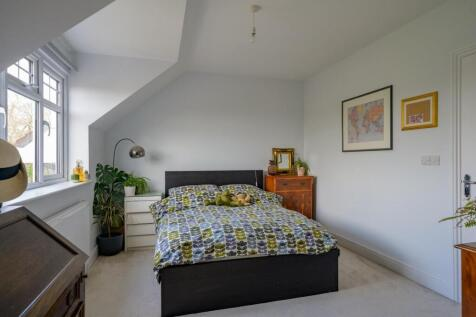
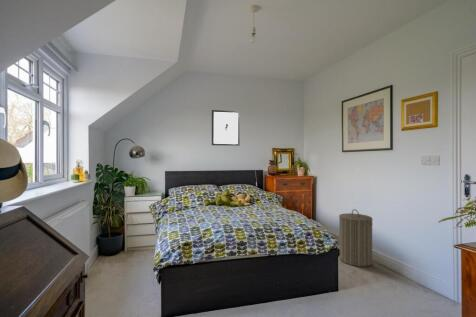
+ wall art [211,109,241,147]
+ laundry hamper [338,208,374,268]
